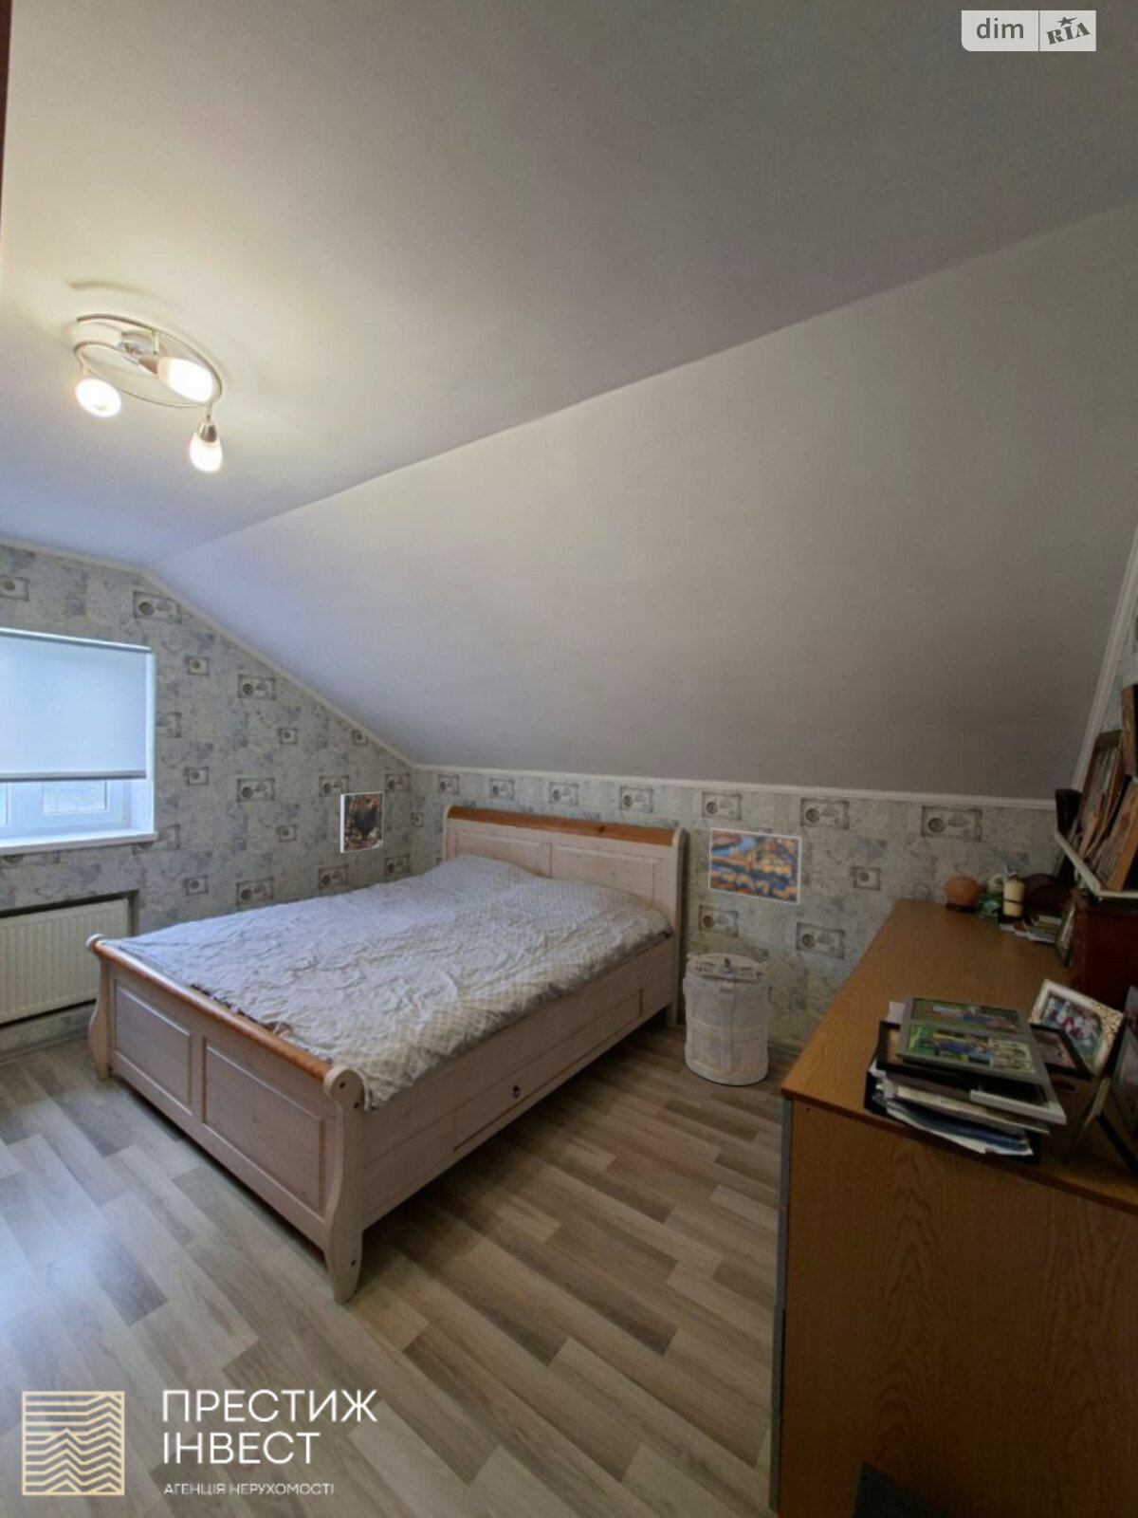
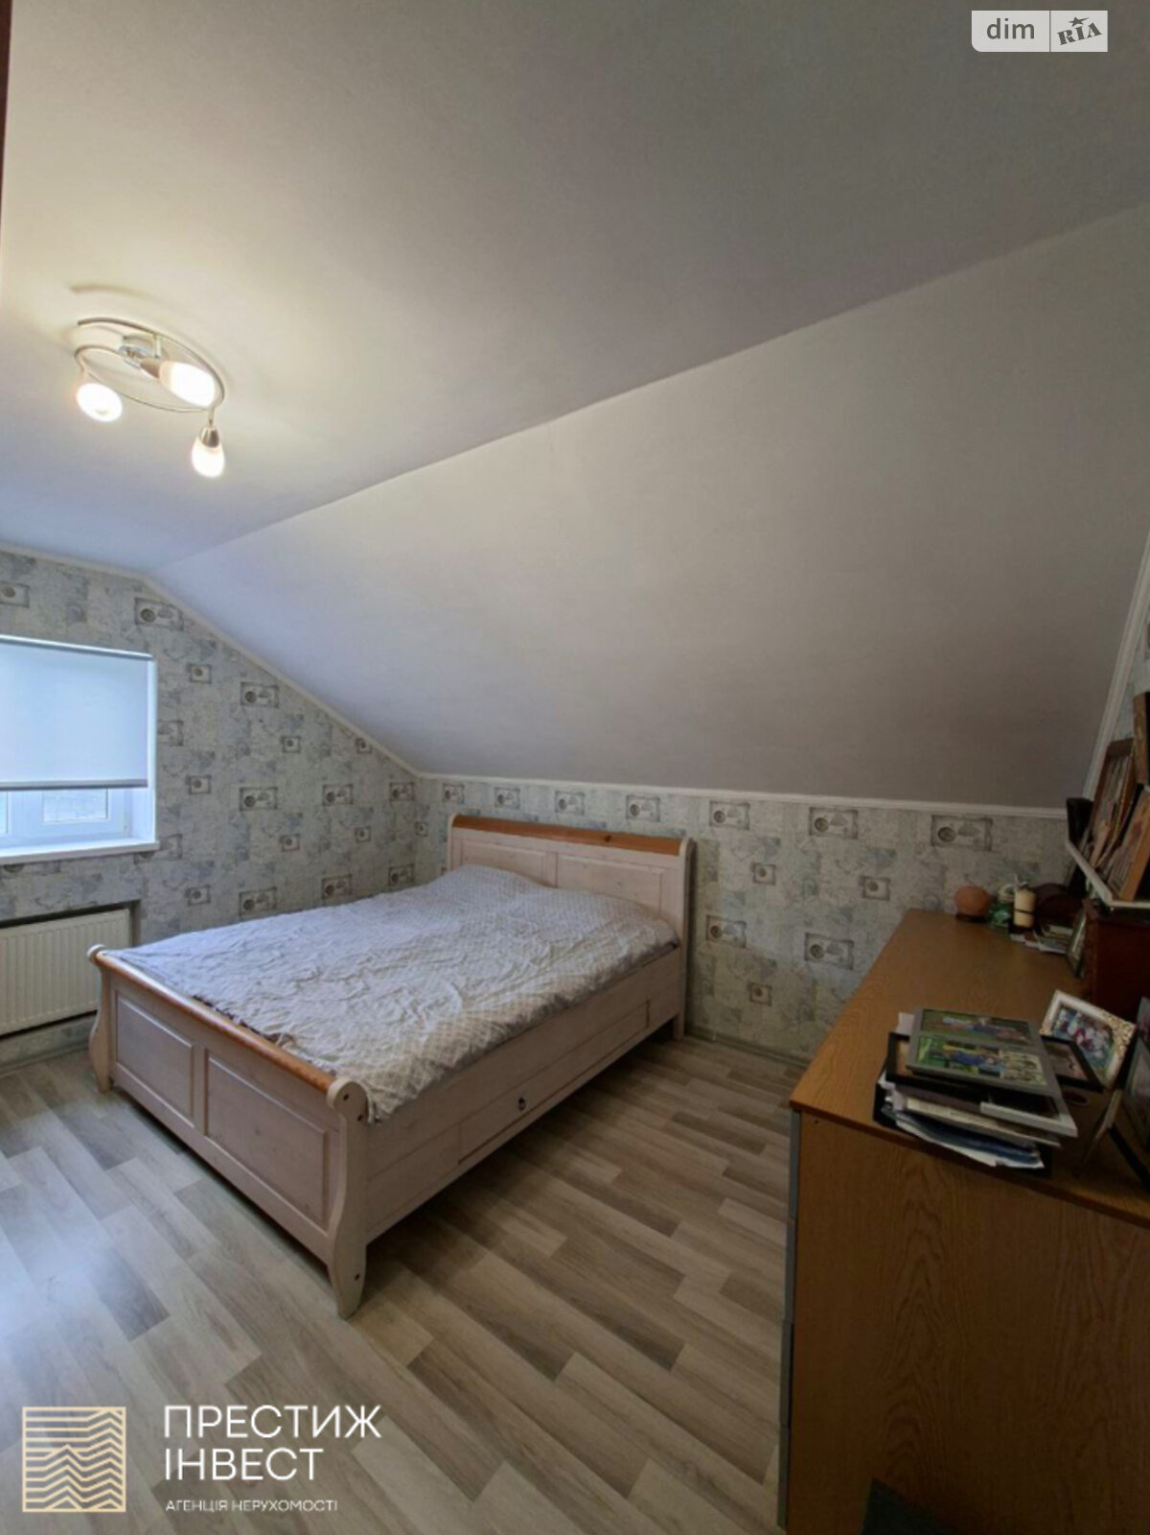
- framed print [339,790,385,853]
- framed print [708,826,803,906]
- laundry hamper [681,950,779,1087]
